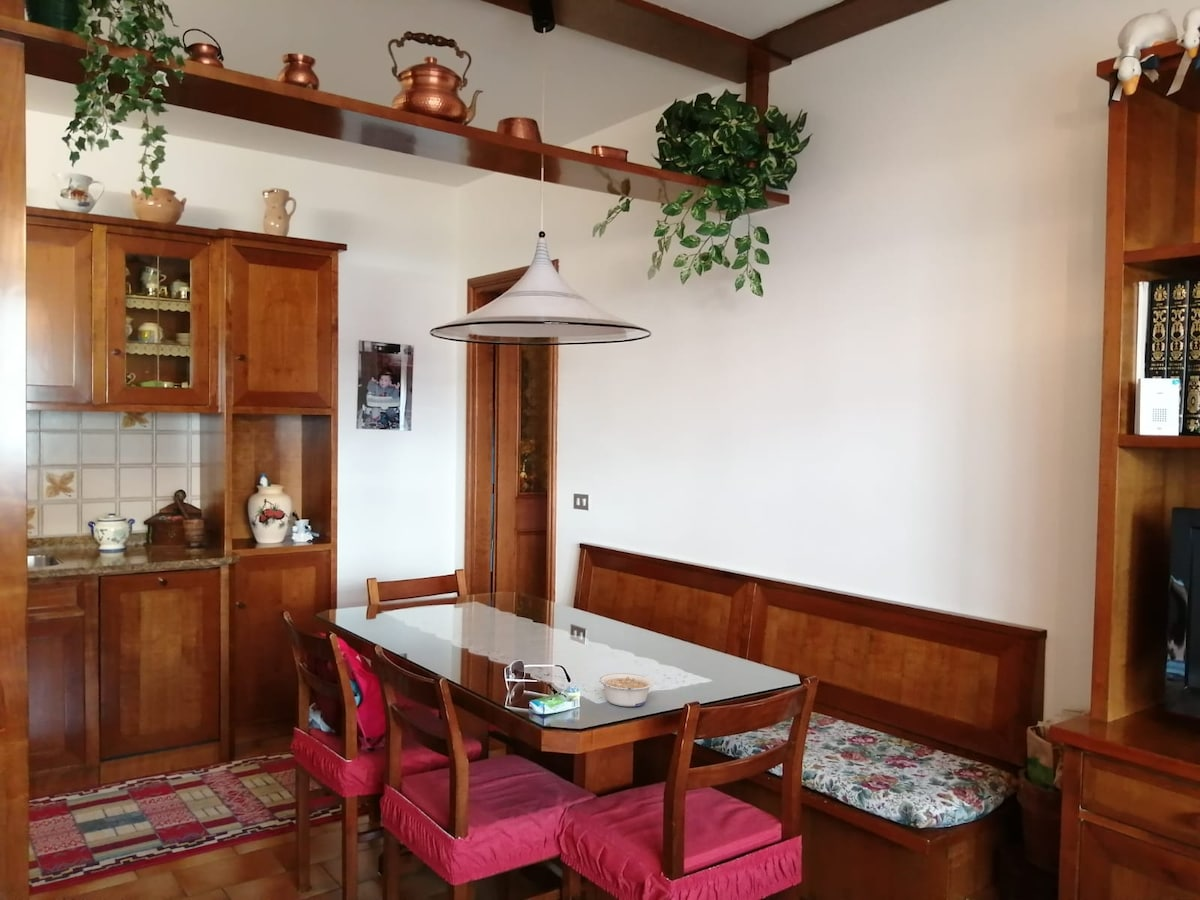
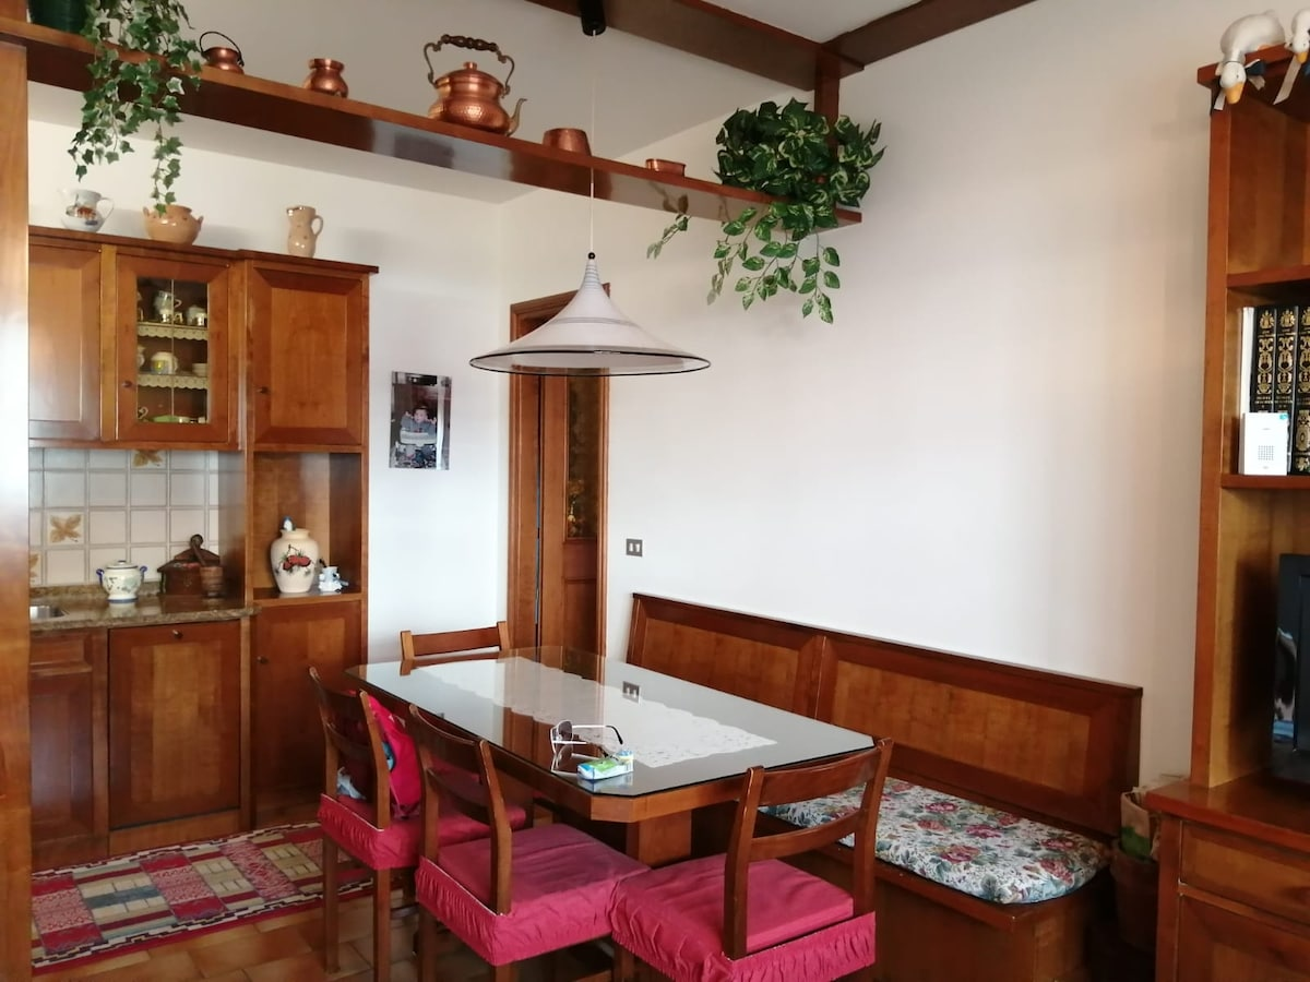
- legume [598,672,655,708]
